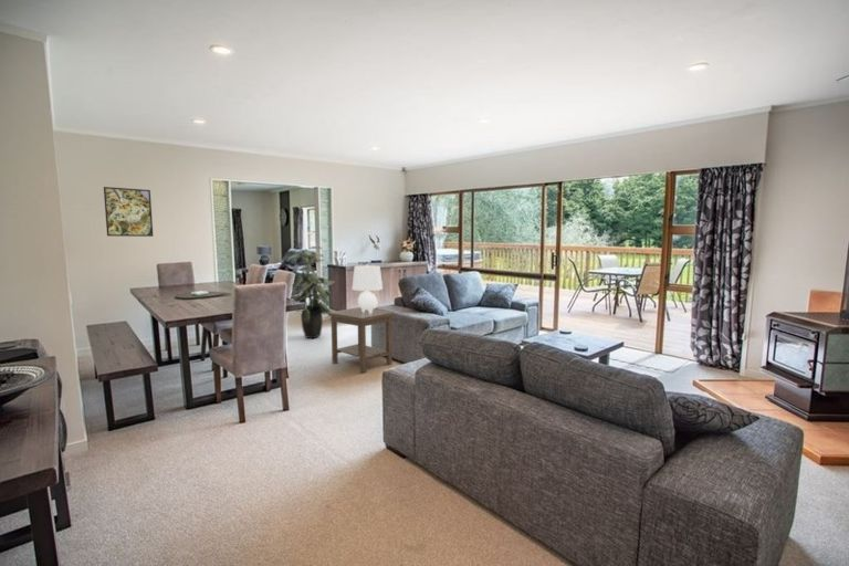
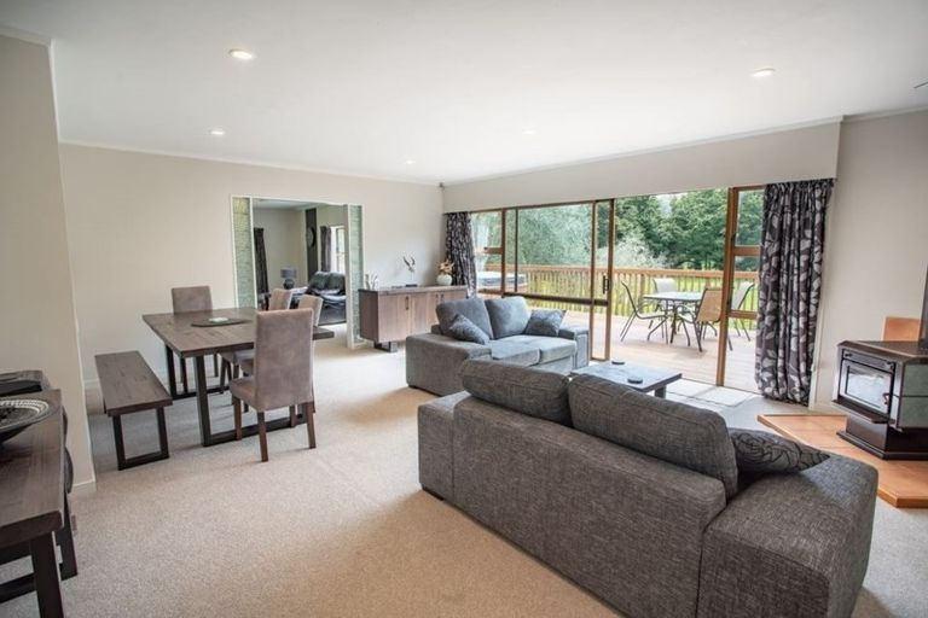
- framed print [103,186,154,238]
- indoor plant [285,245,336,339]
- side table [327,306,396,374]
- table lamp [352,263,384,314]
